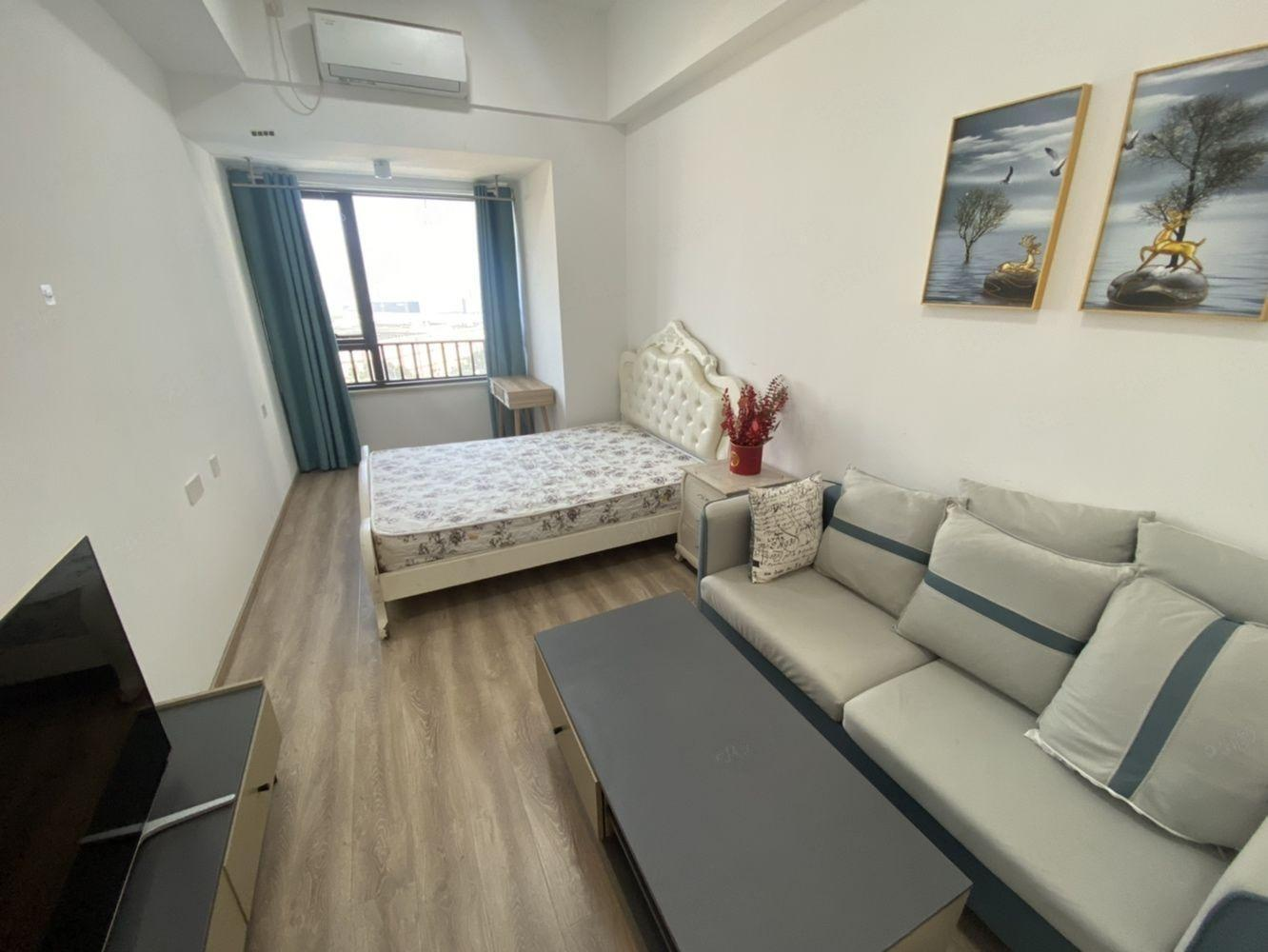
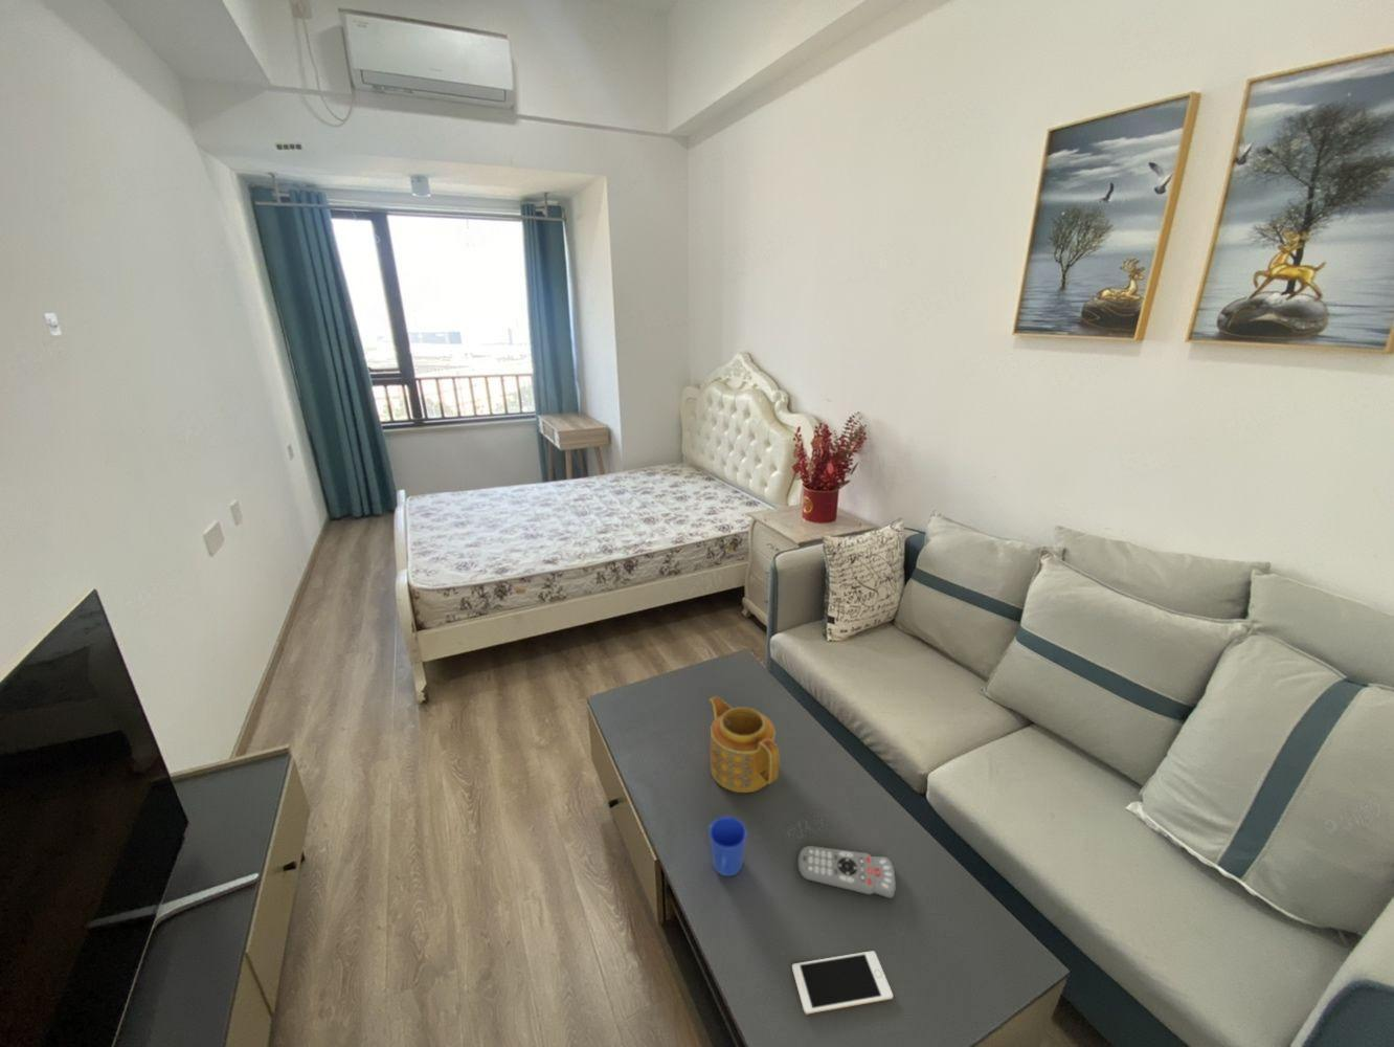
+ remote control [796,845,897,900]
+ cup [708,816,748,878]
+ teapot [708,695,779,794]
+ cell phone [792,949,894,1015]
